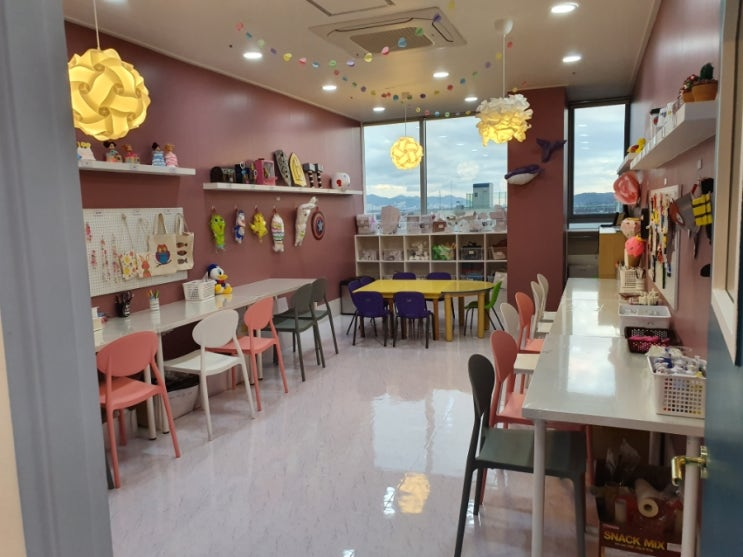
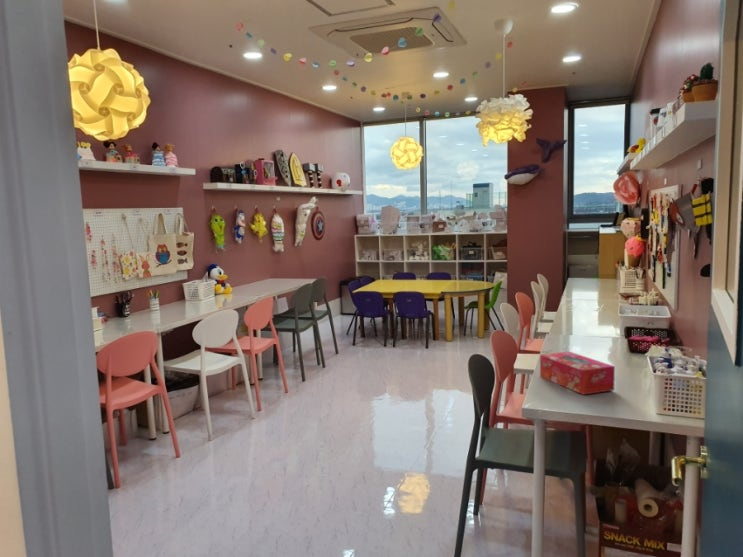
+ tissue box [539,350,616,396]
